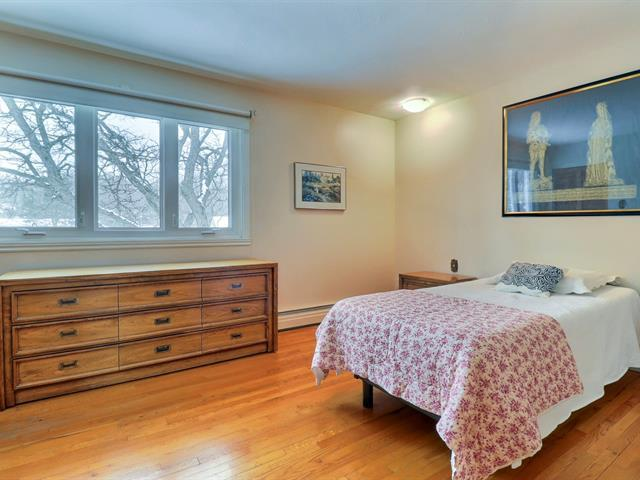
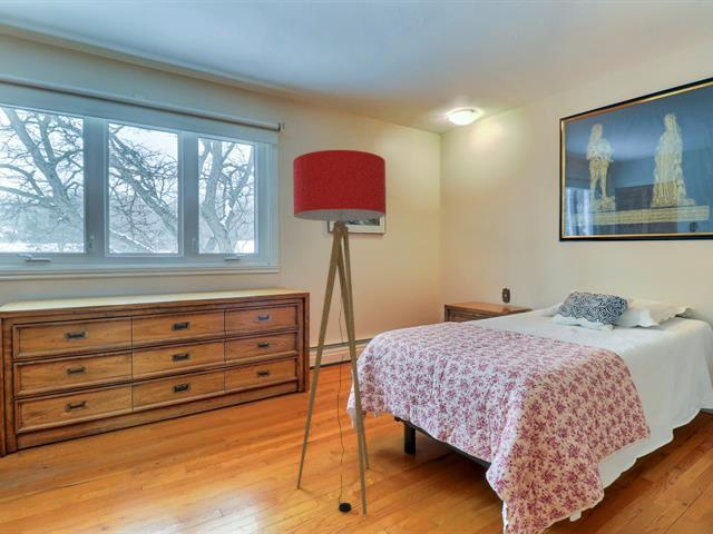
+ floor lamp [292,149,387,516]
